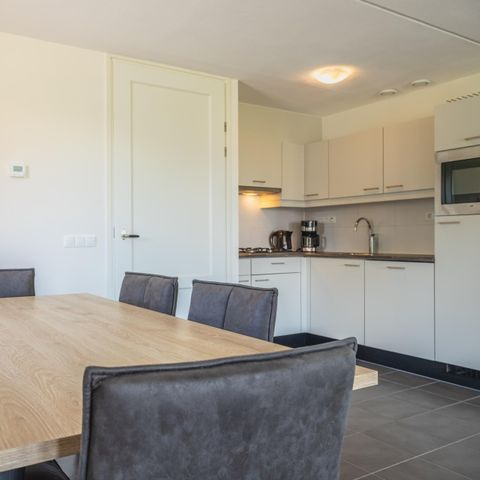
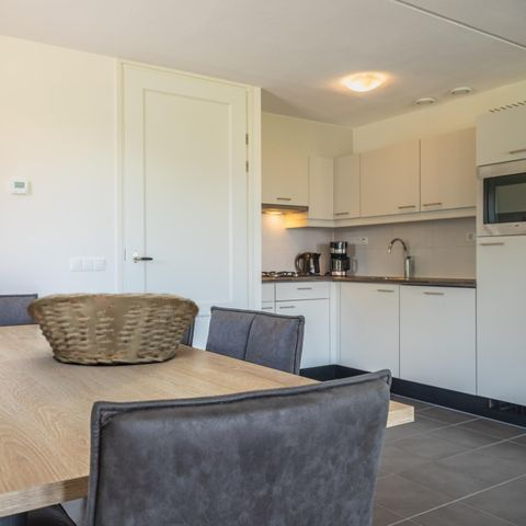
+ fruit basket [25,291,201,366]
